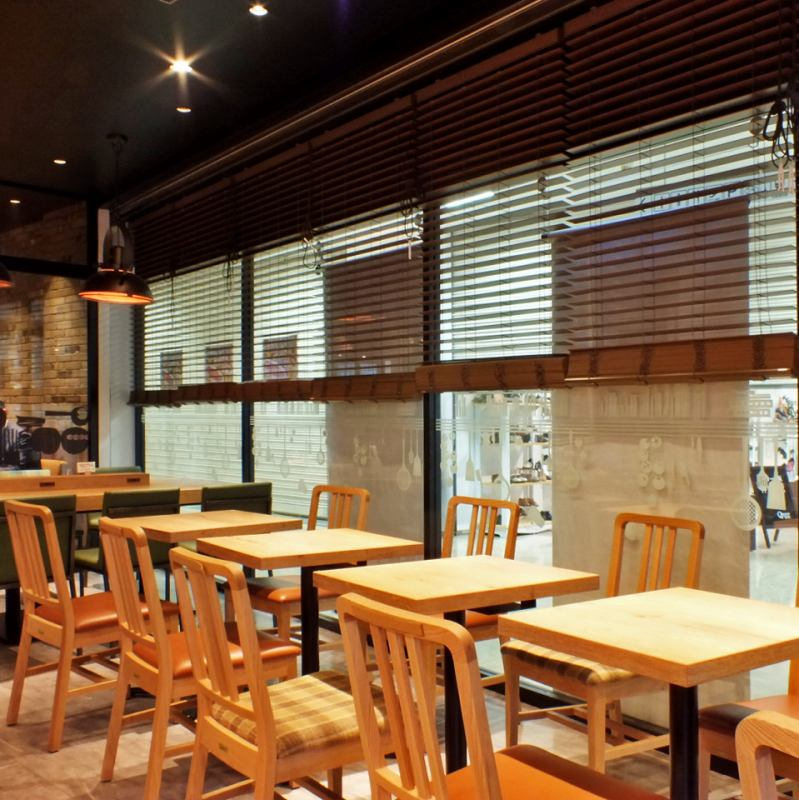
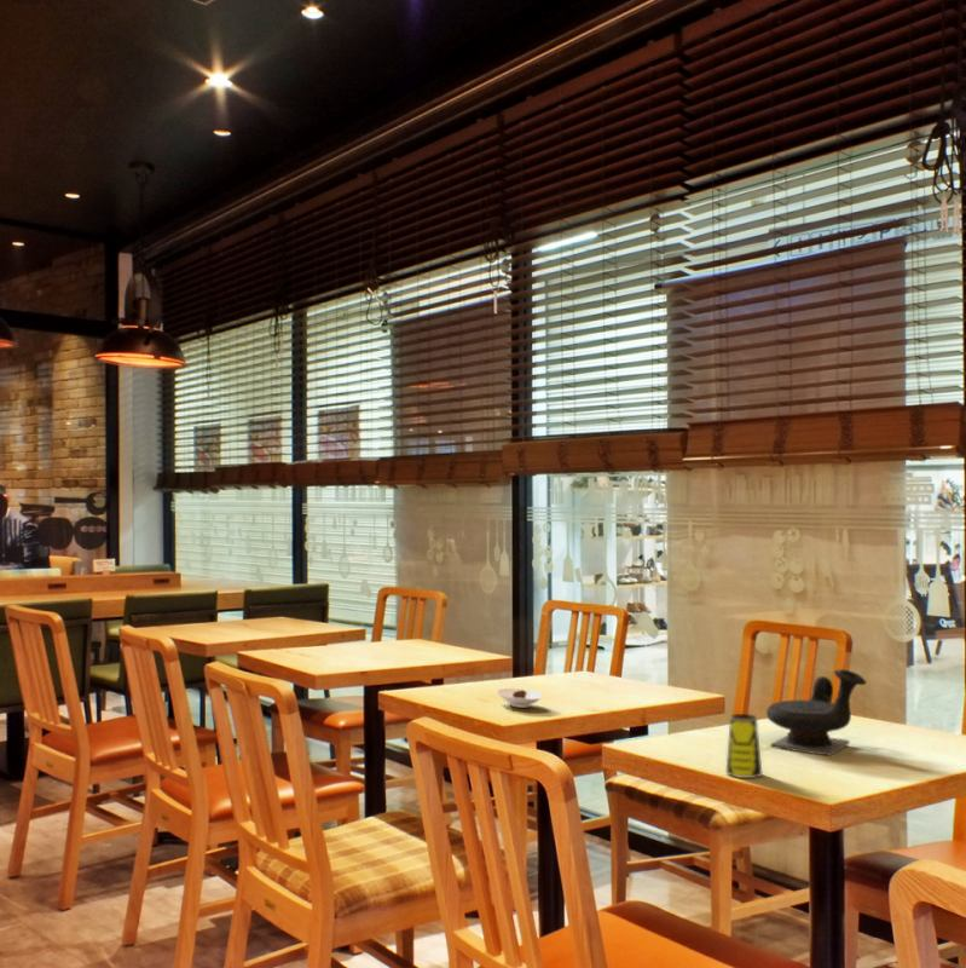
+ teapot [765,668,868,757]
+ saucer [494,687,544,709]
+ cup [725,713,764,779]
